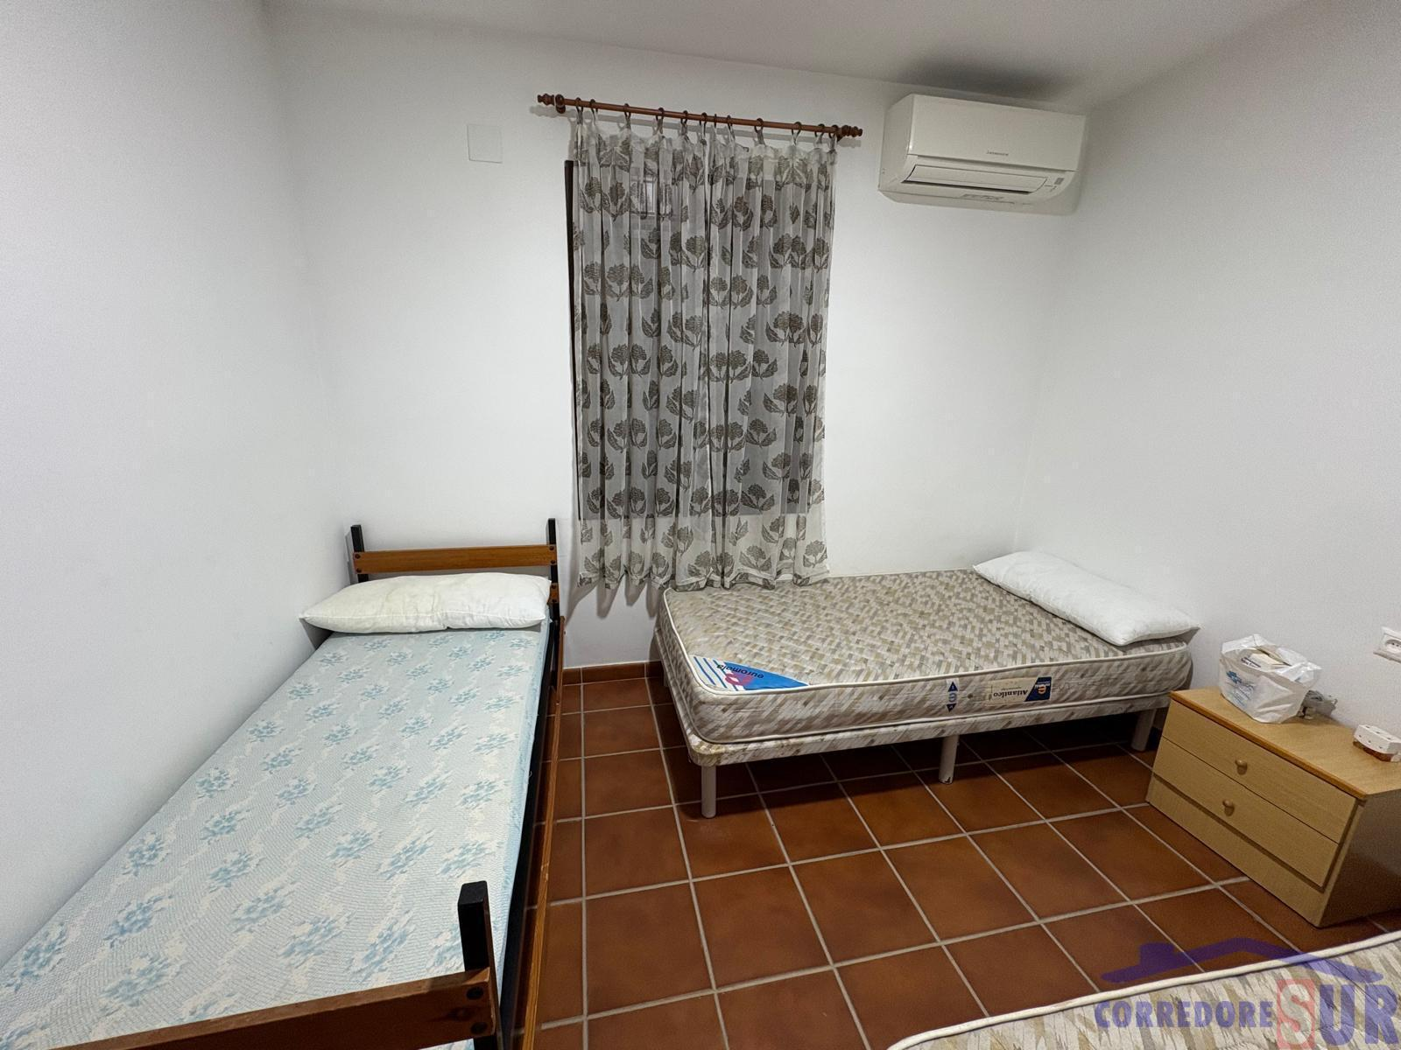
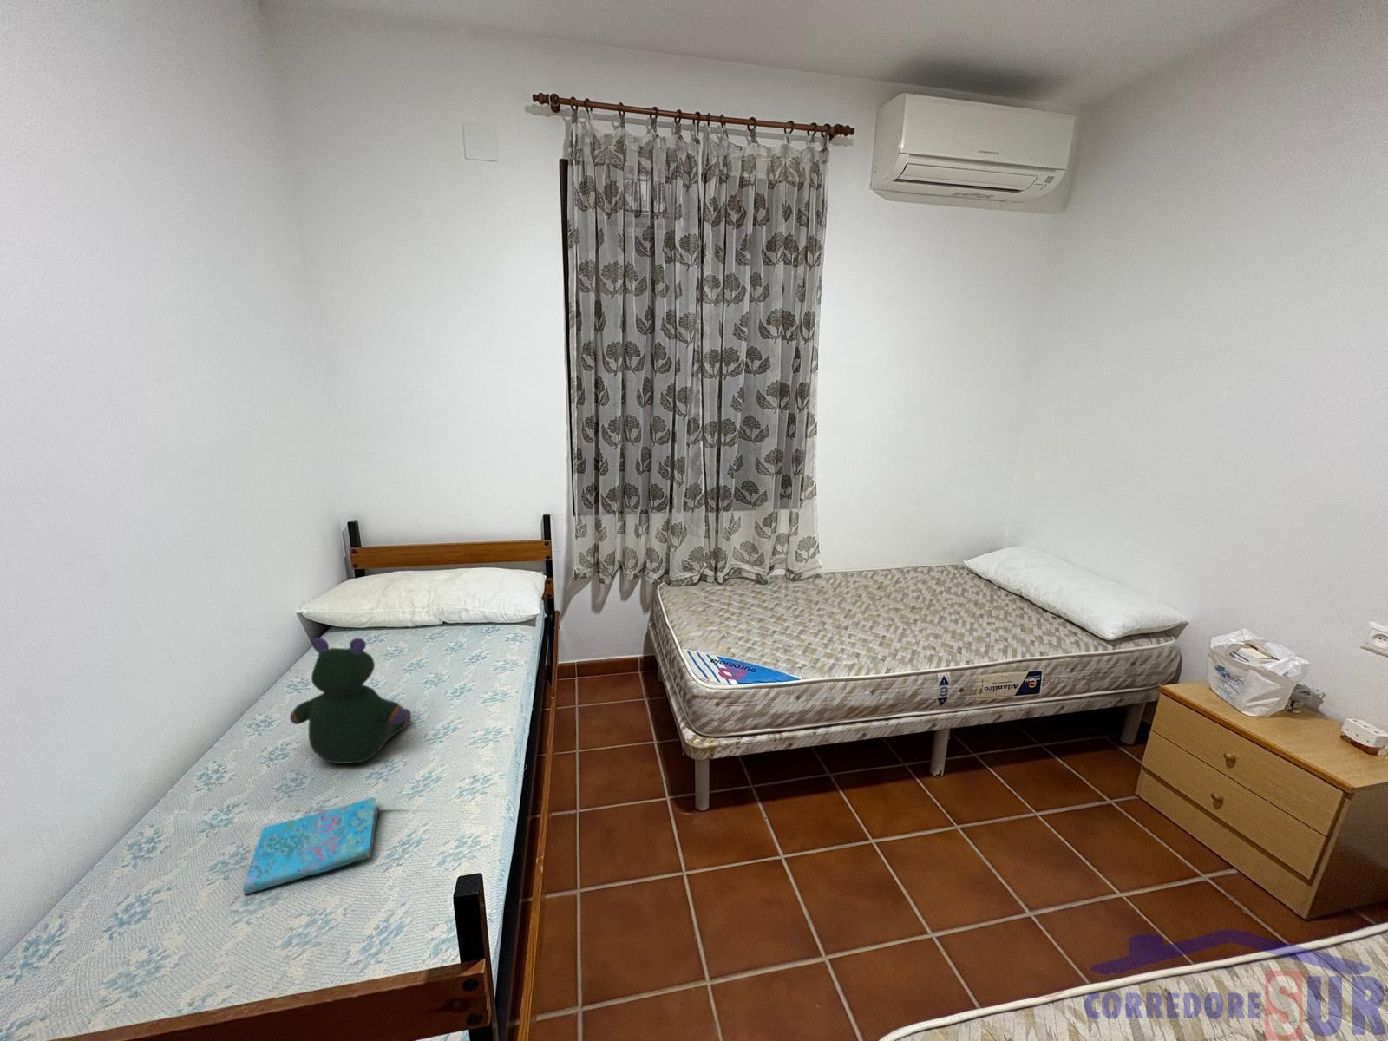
+ cover [242,796,380,896]
+ stuffed bear [289,636,412,764]
